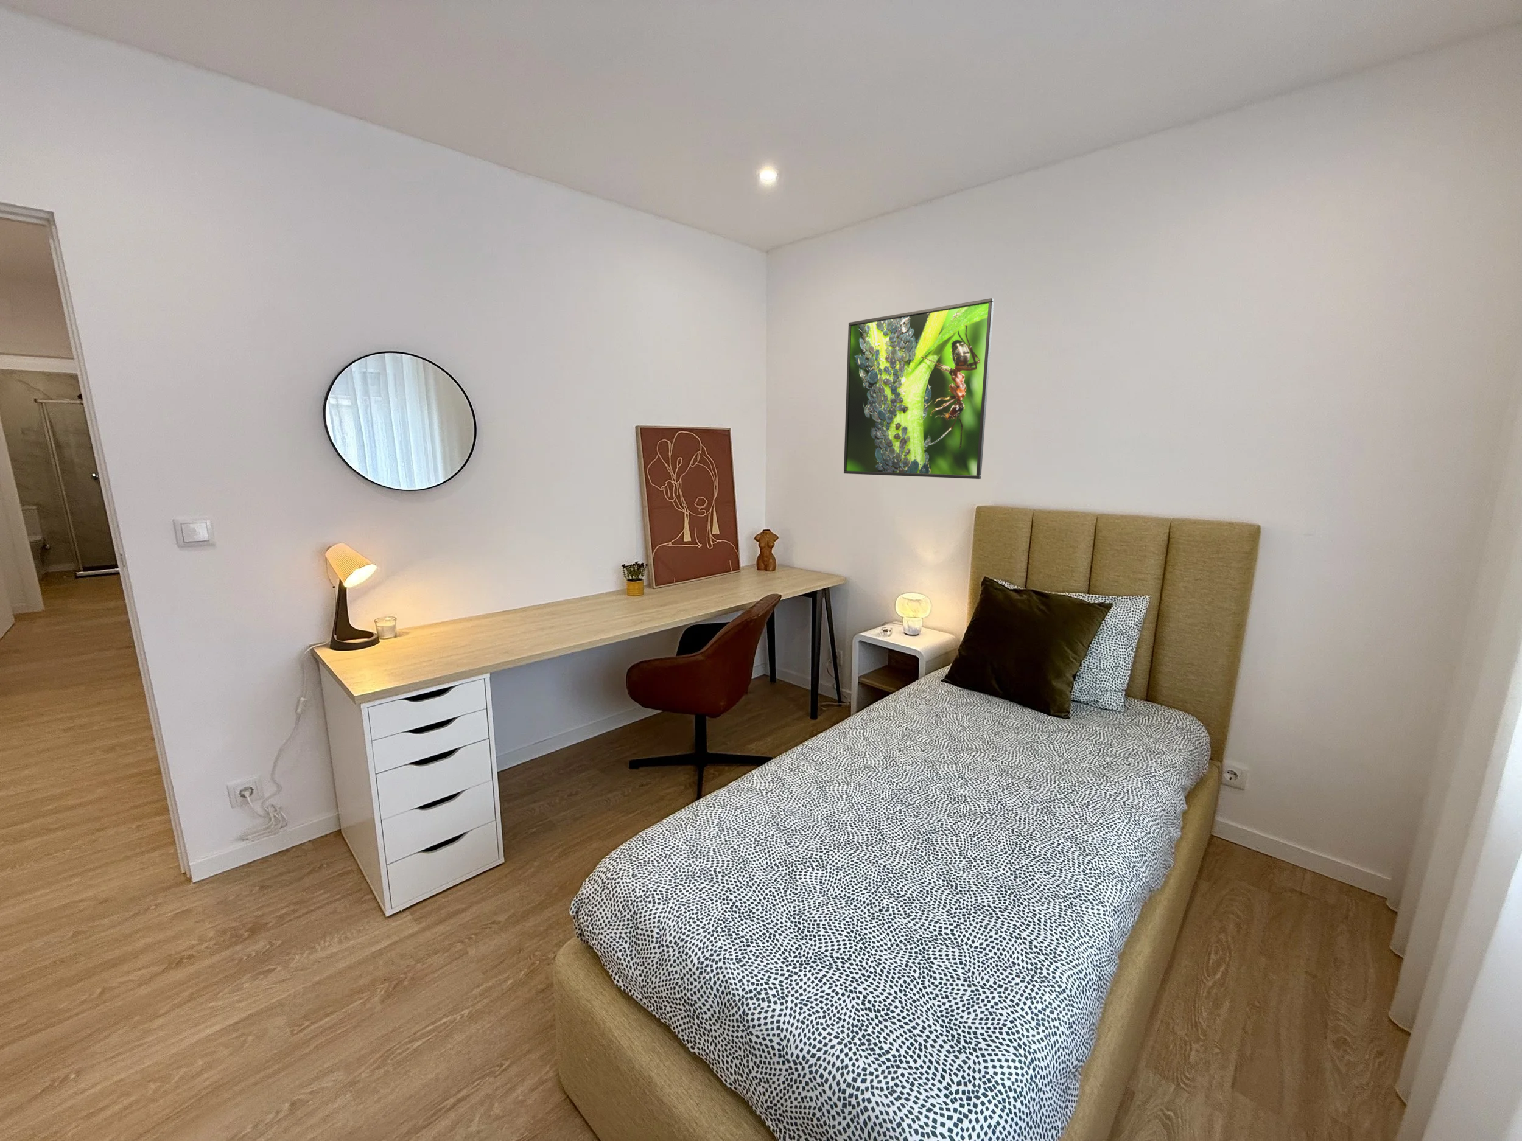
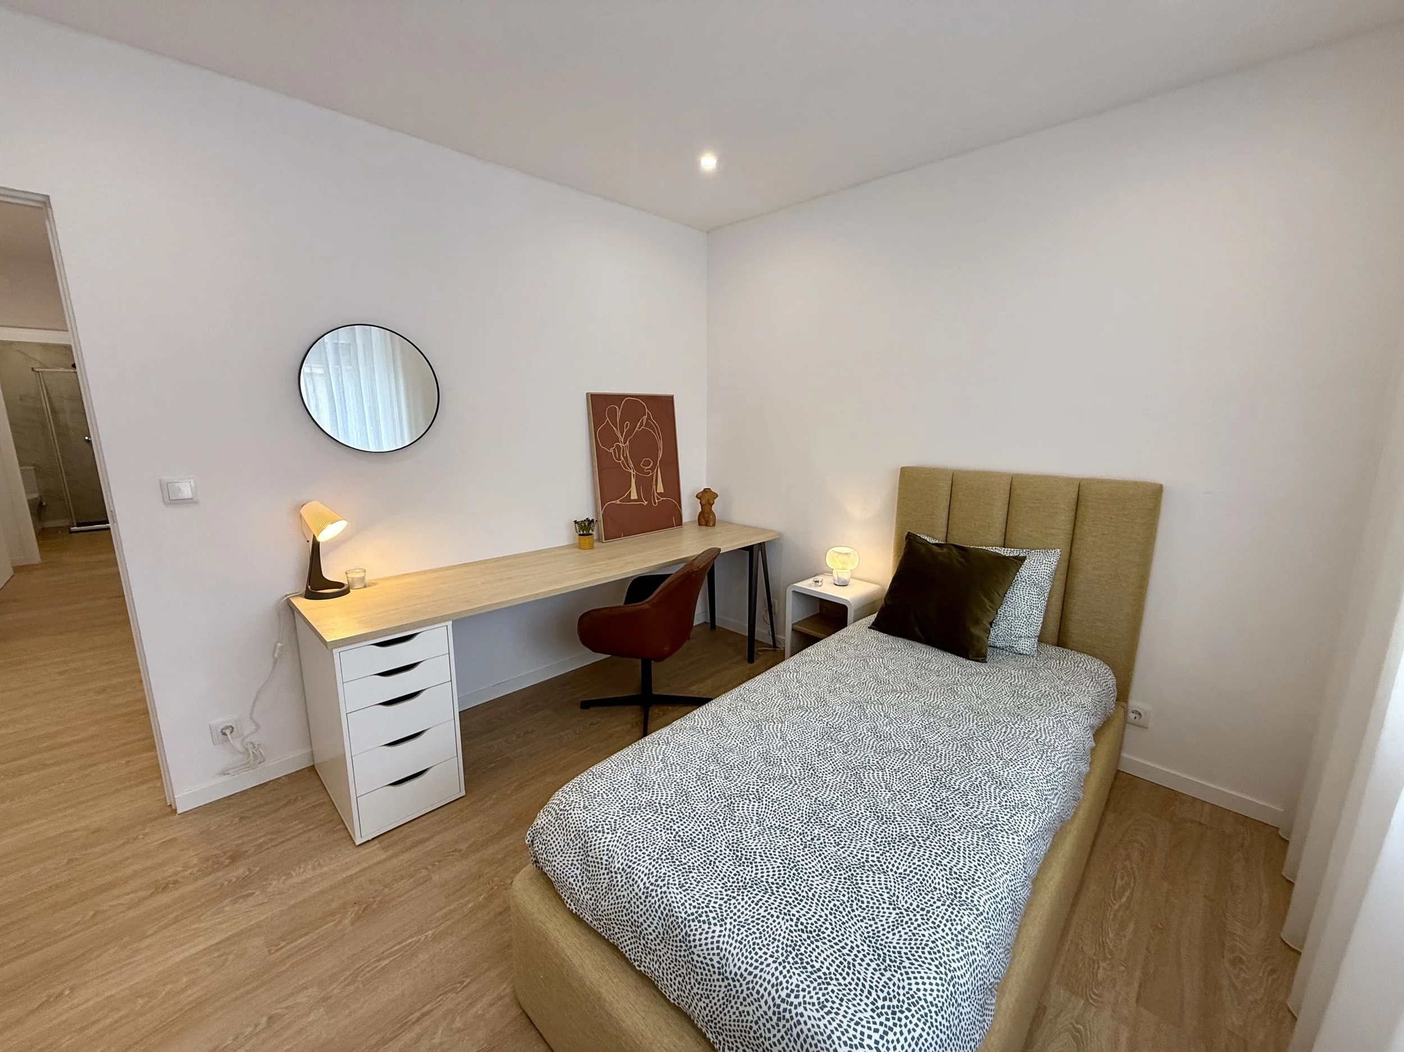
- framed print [844,297,995,479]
